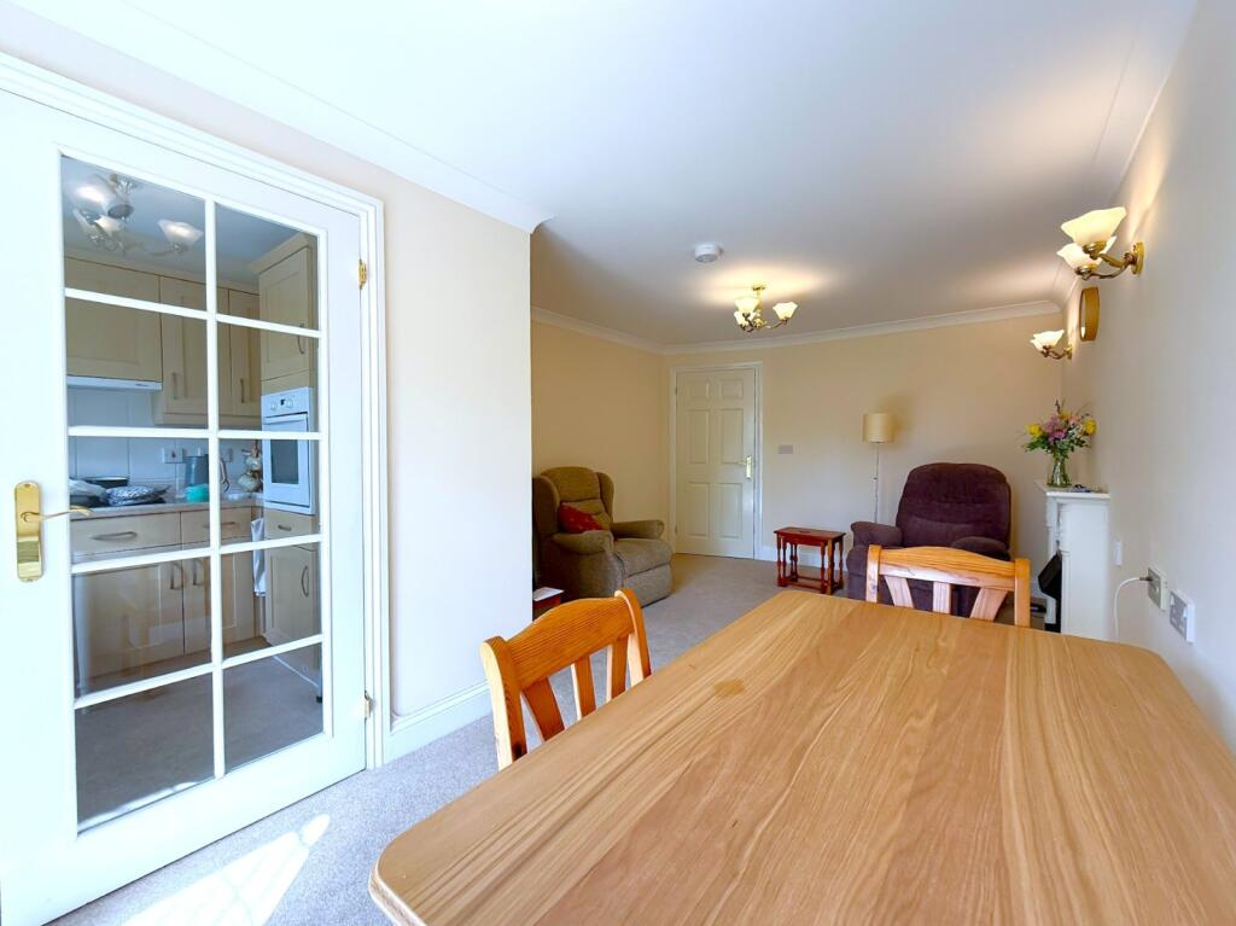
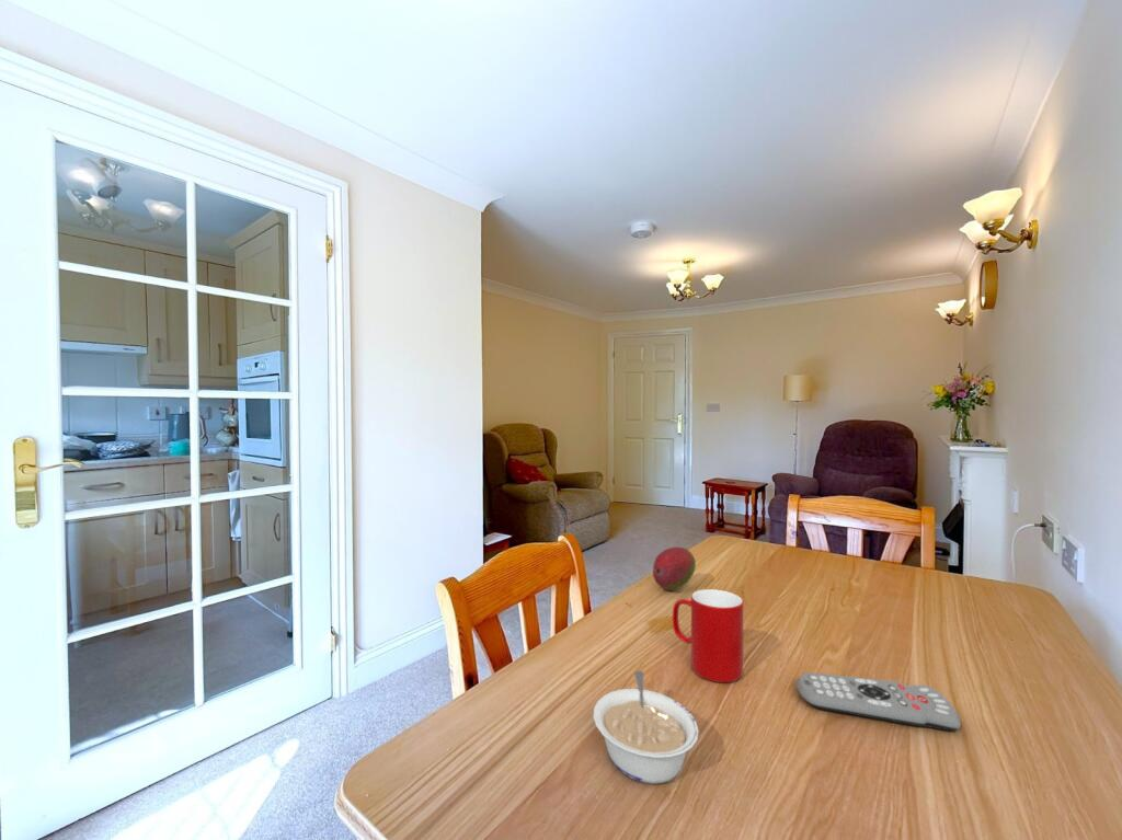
+ cup [672,588,744,683]
+ fruit [652,545,697,591]
+ remote control [795,671,962,733]
+ legume [593,670,700,785]
